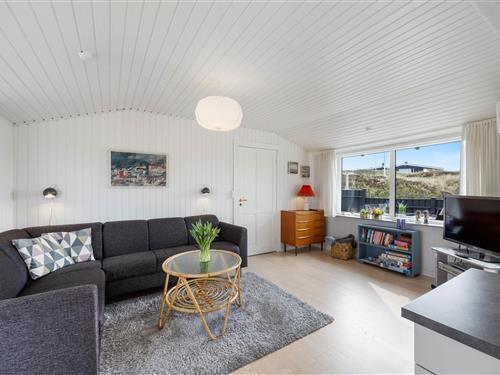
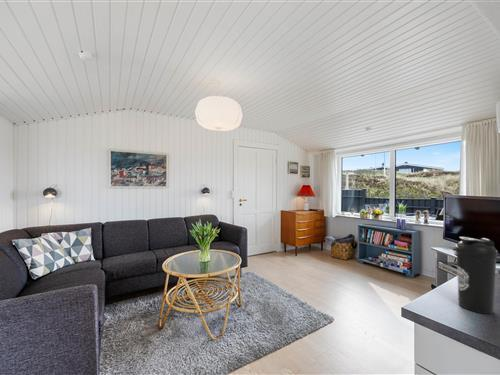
+ water bottle [454,236,499,315]
